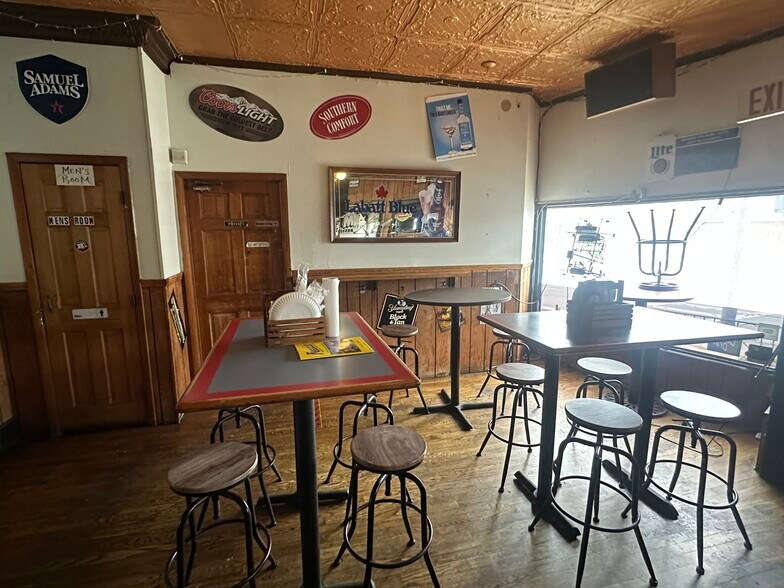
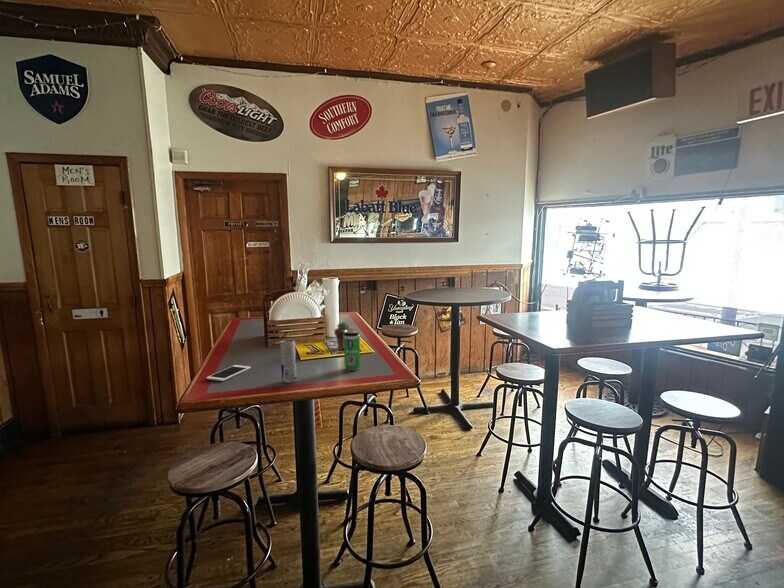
+ beverage can [343,329,361,372]
+ cell phone [205,364,252,382]
+ beverage can [279,339,298,384]
+ potted succulent [333,321,355,350]
